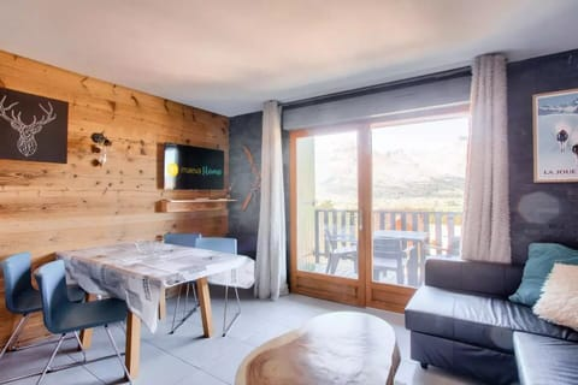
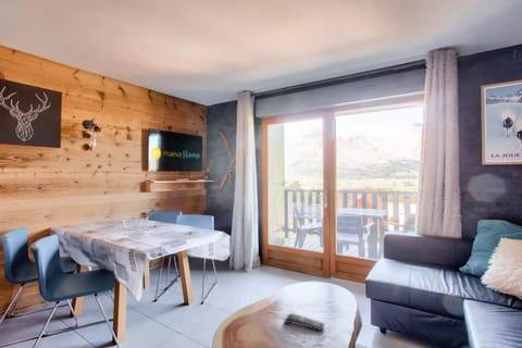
+ remote control [283,312,325,332]
